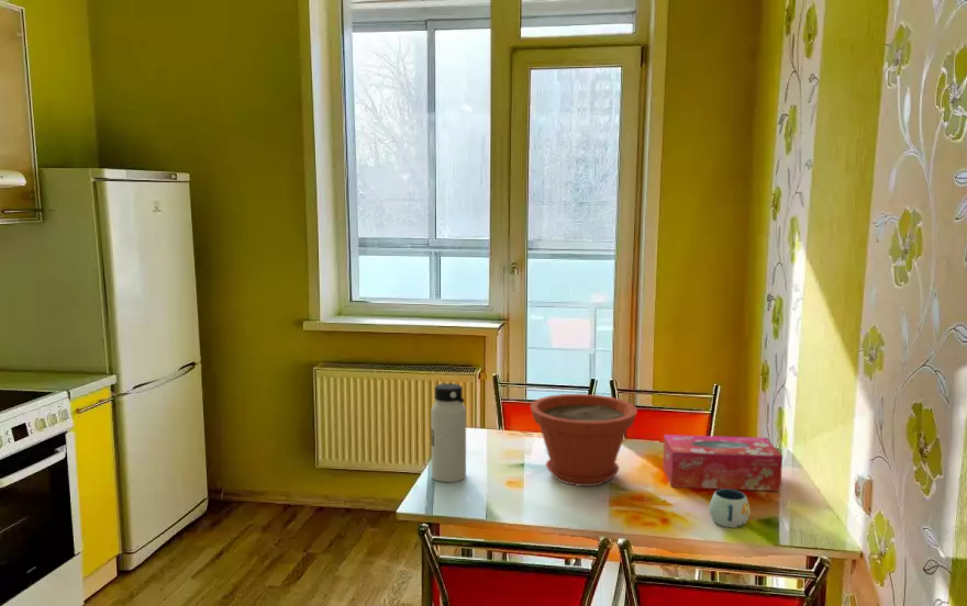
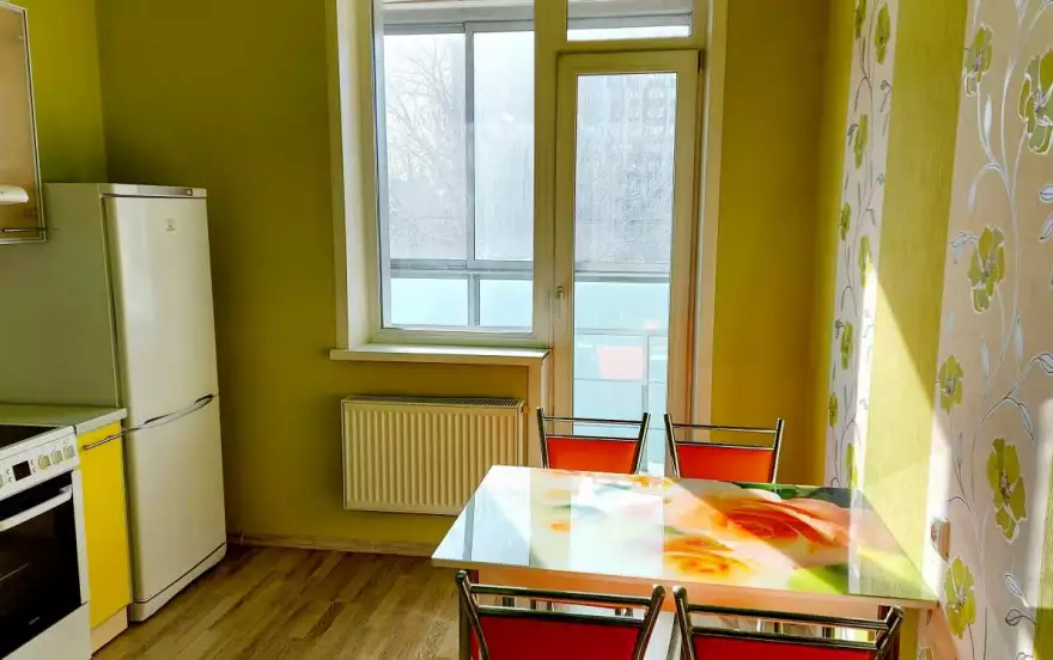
- plant pot [529,393,638,487]
- tissue box [662,434,783,492]
- mug [708,489,752,529]
- water bottle [430,382,467,483]
